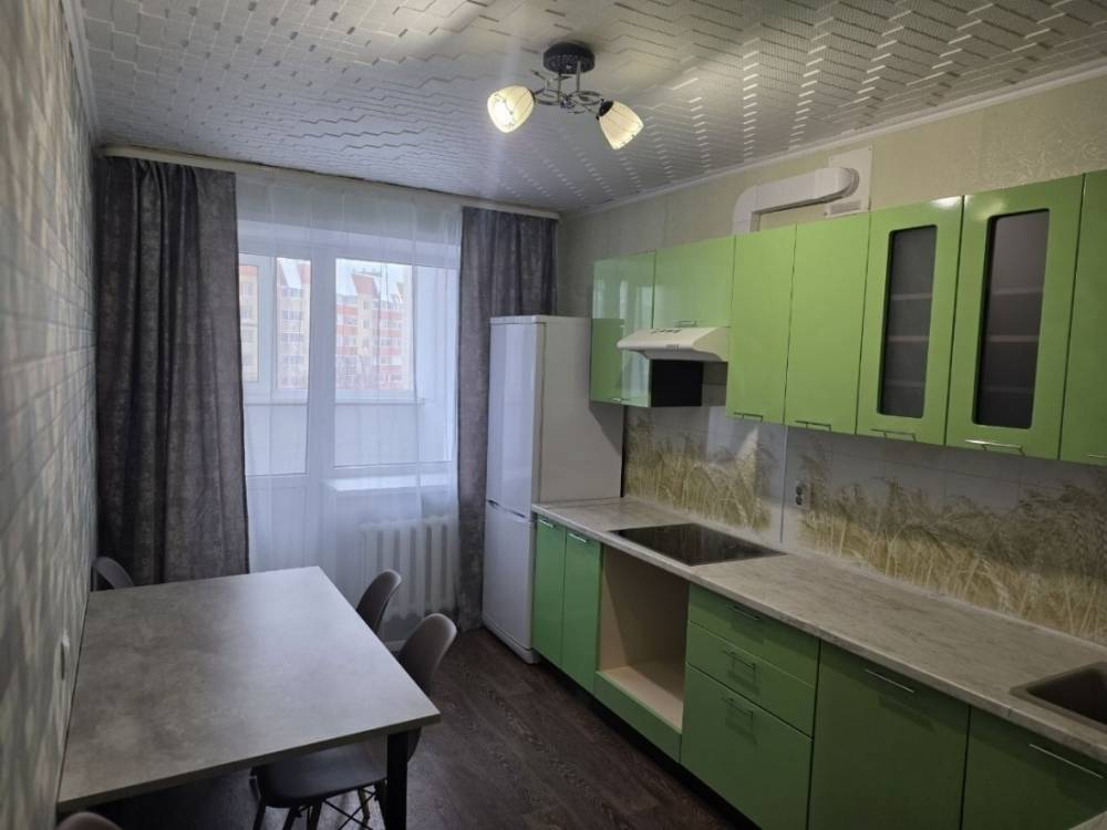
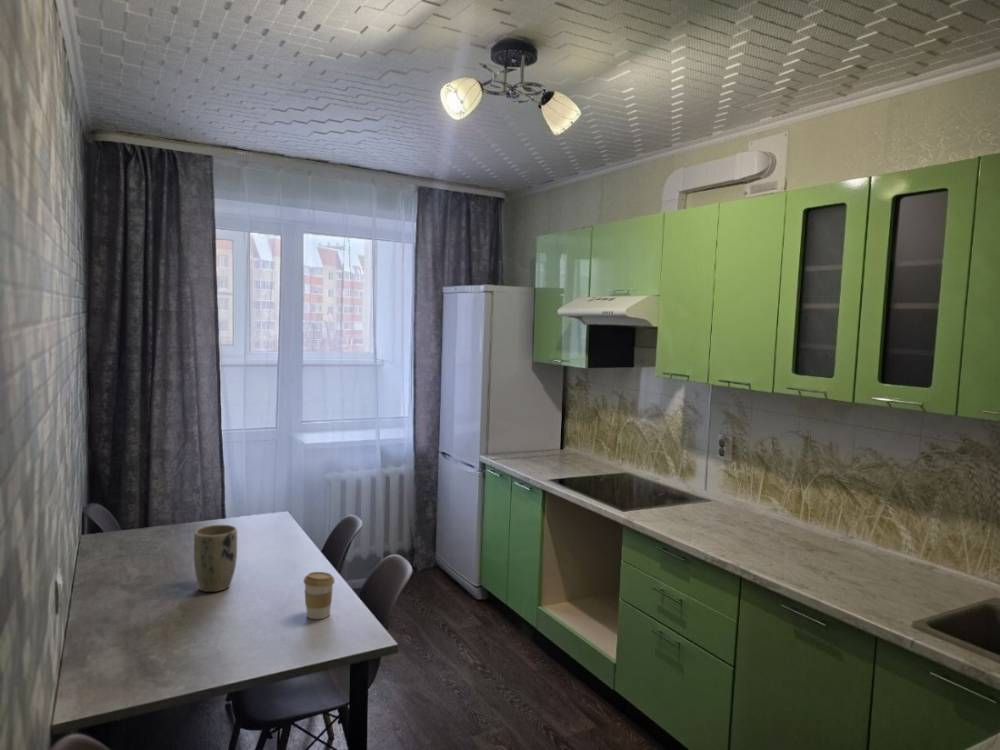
+ coffee cup [303,571,336,620]
+ plant pot [193,524,238,593]
